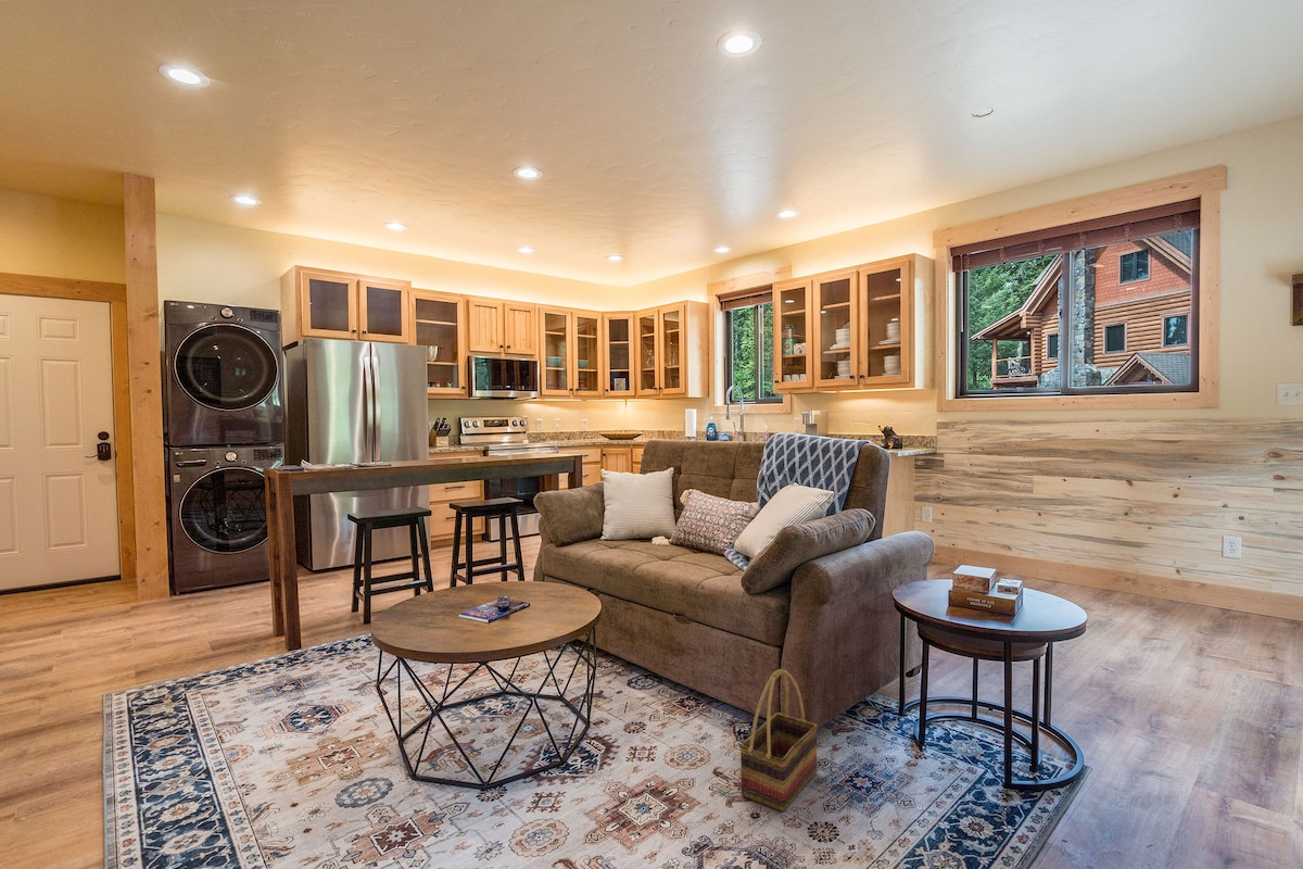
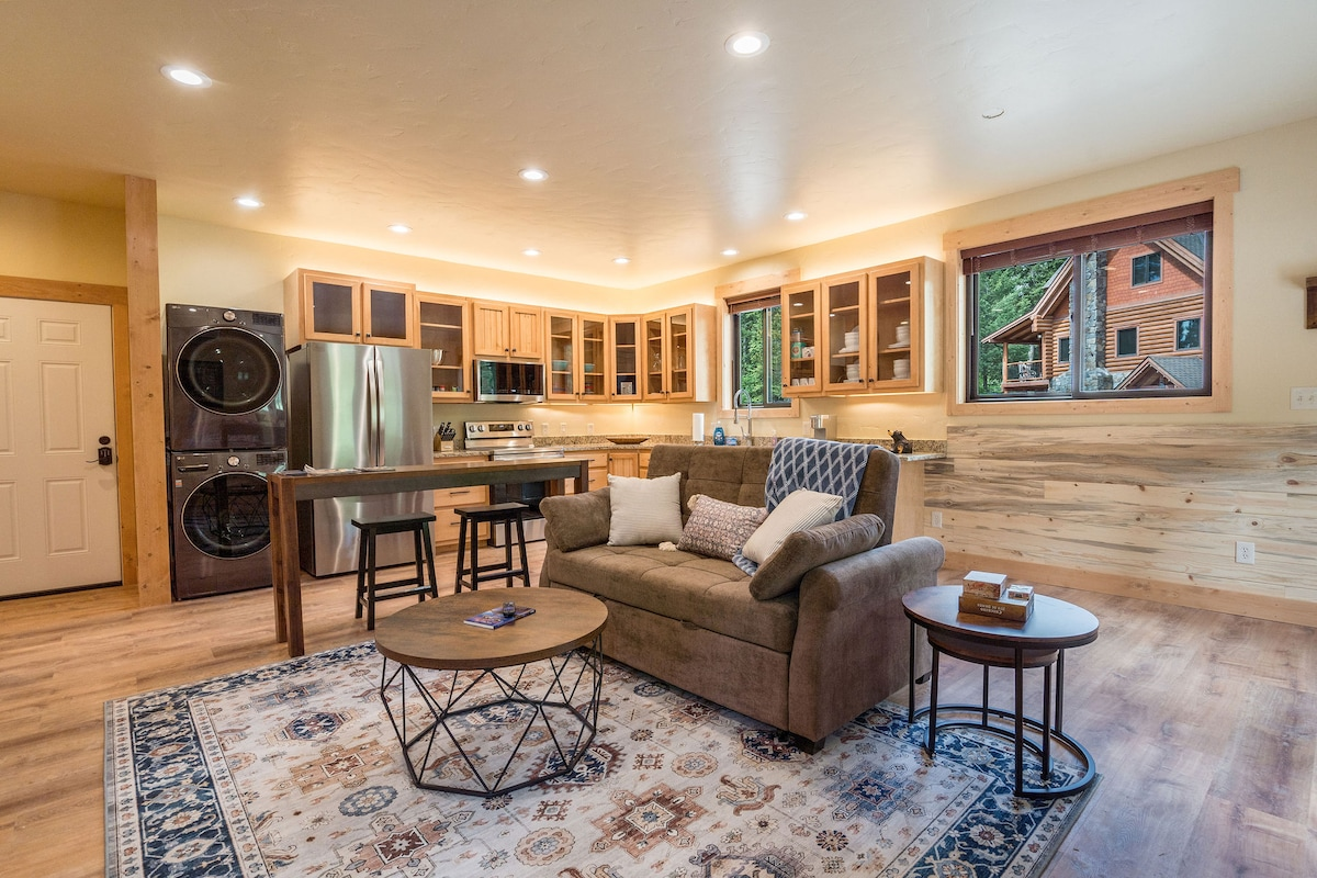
- basket [738,668,819,813]
